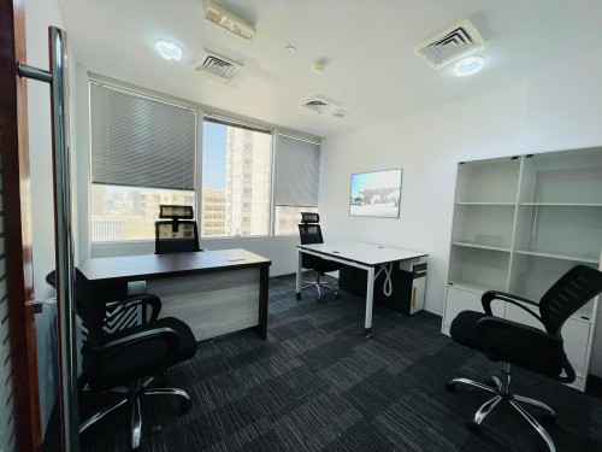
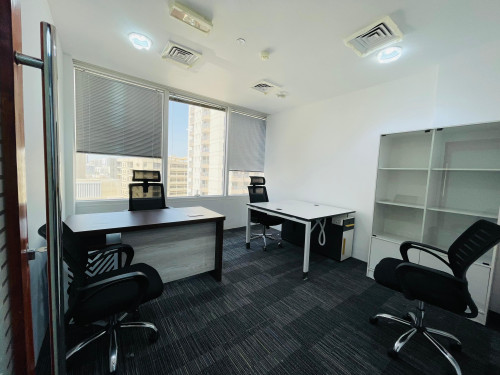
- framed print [348,168,405,219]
